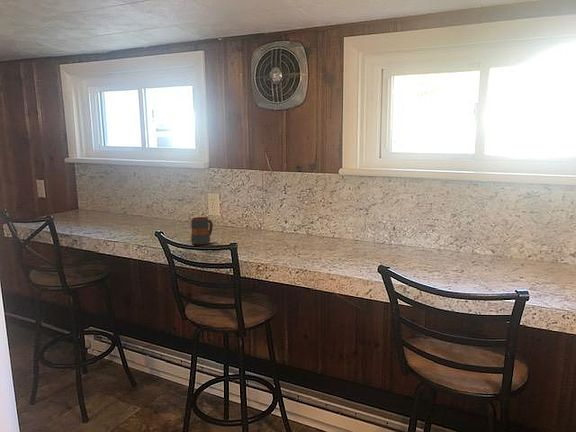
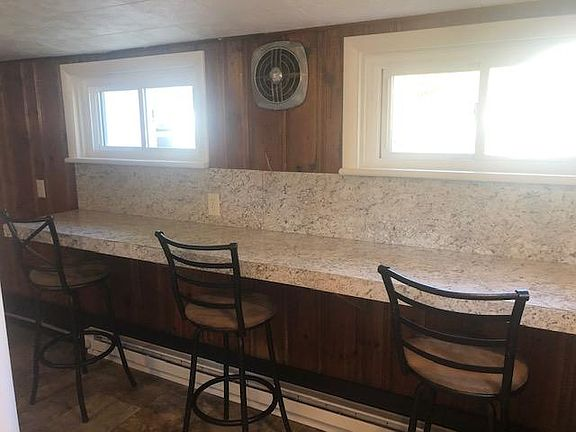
- mug [190,216,214,246]
